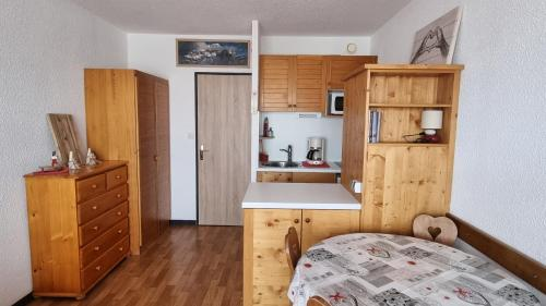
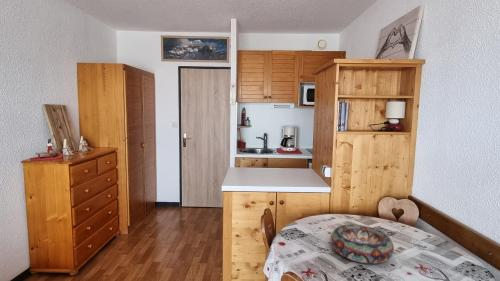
+ decorative bowl [330,224,395,265]
